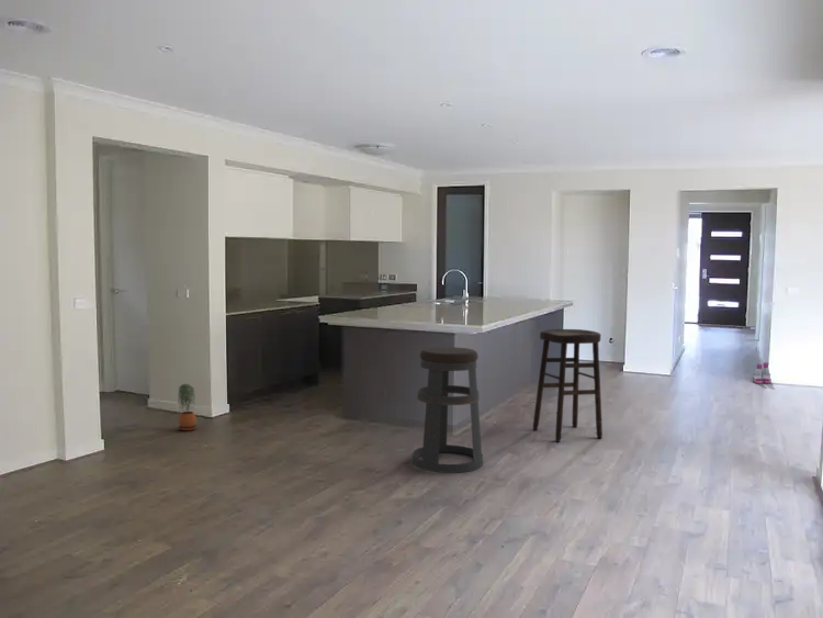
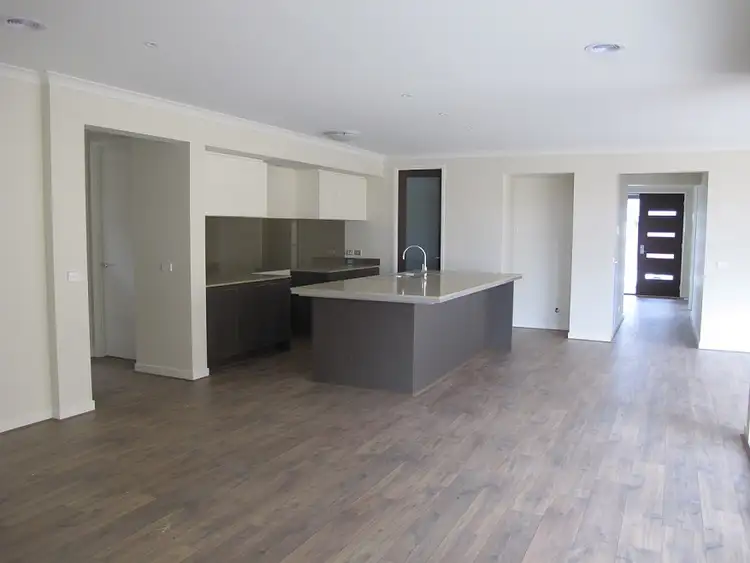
- stool [532,328,604,443]
- boots [752,361,773,385]
- bar stool [410,346,484,474]
- potted plant [177,383,198,431]
